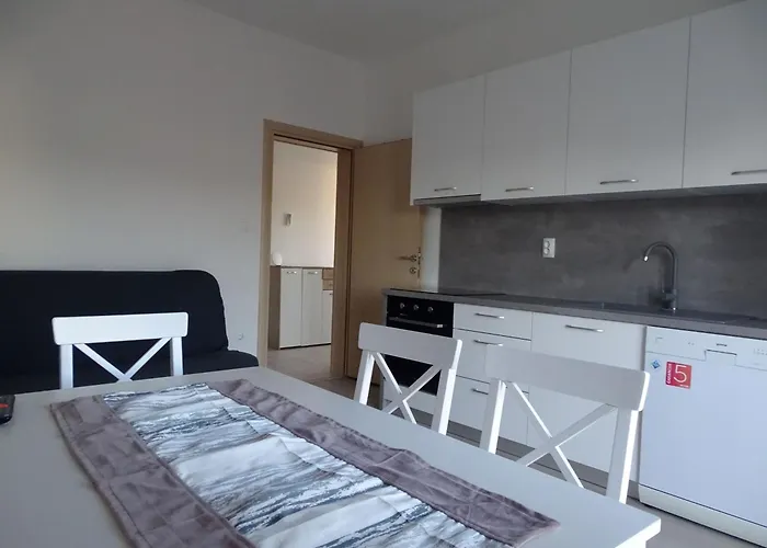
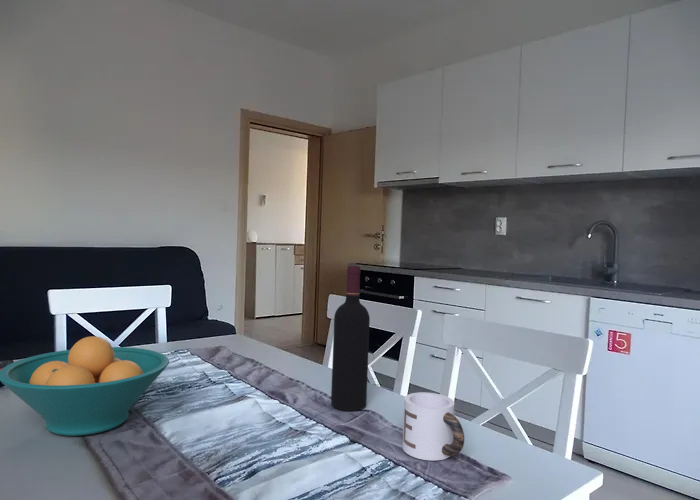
+ wine bottle [330,264,371,412]
+ mug [401,391,465,461]
+ fruit bowl [0,335,170,437]
